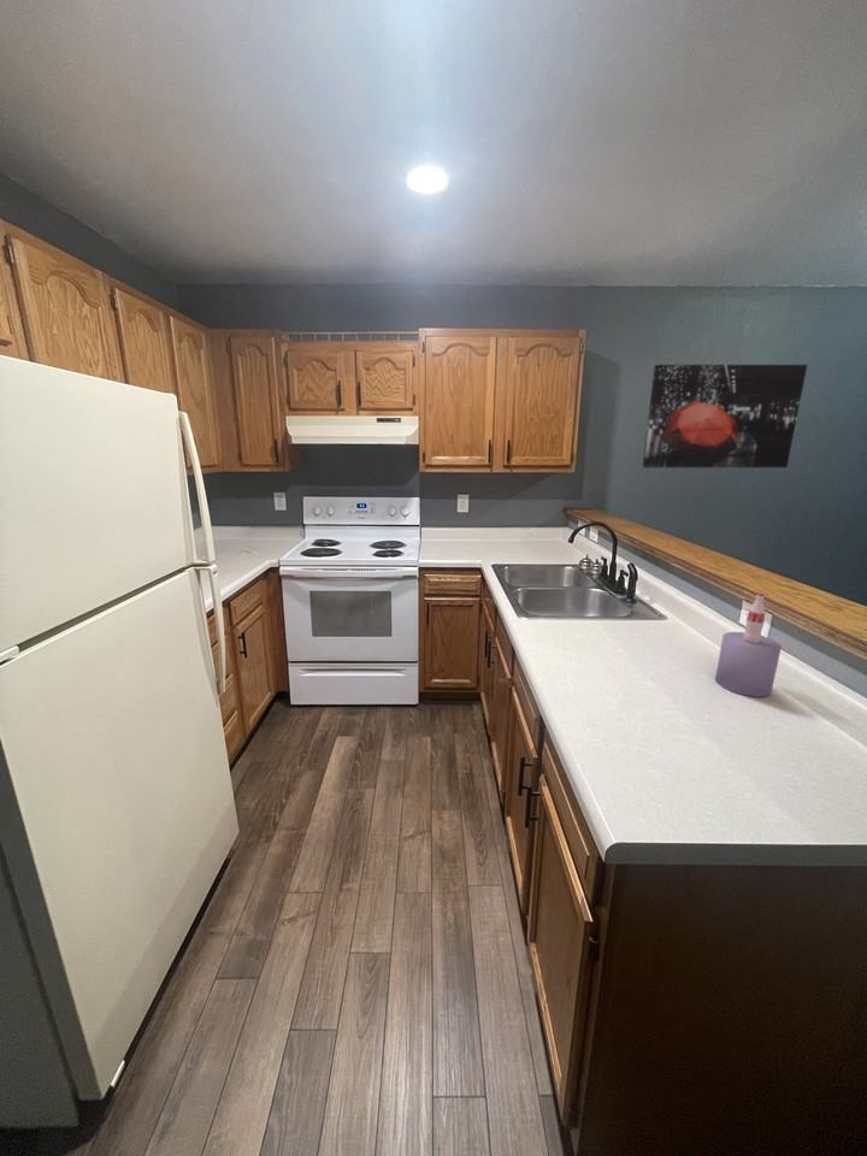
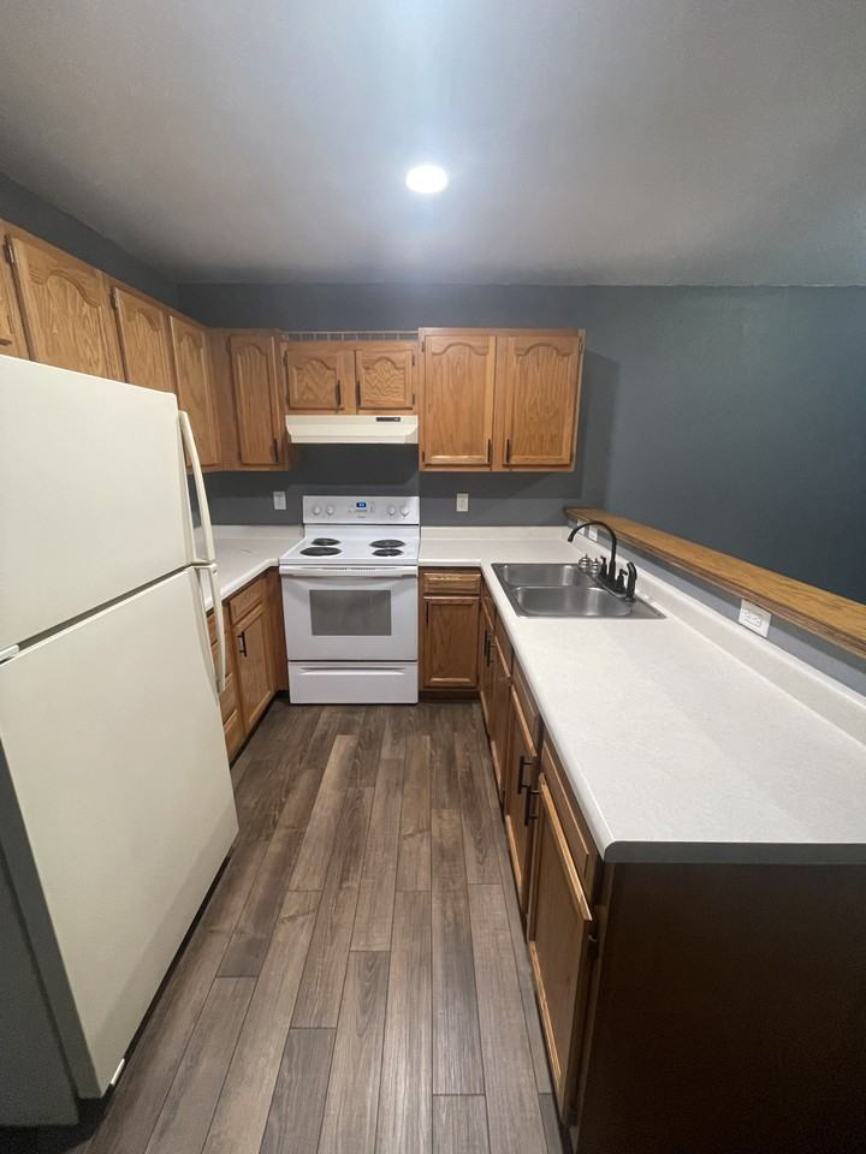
- wall art [642,364,808,468]
- bottle [714,591,783,698]
